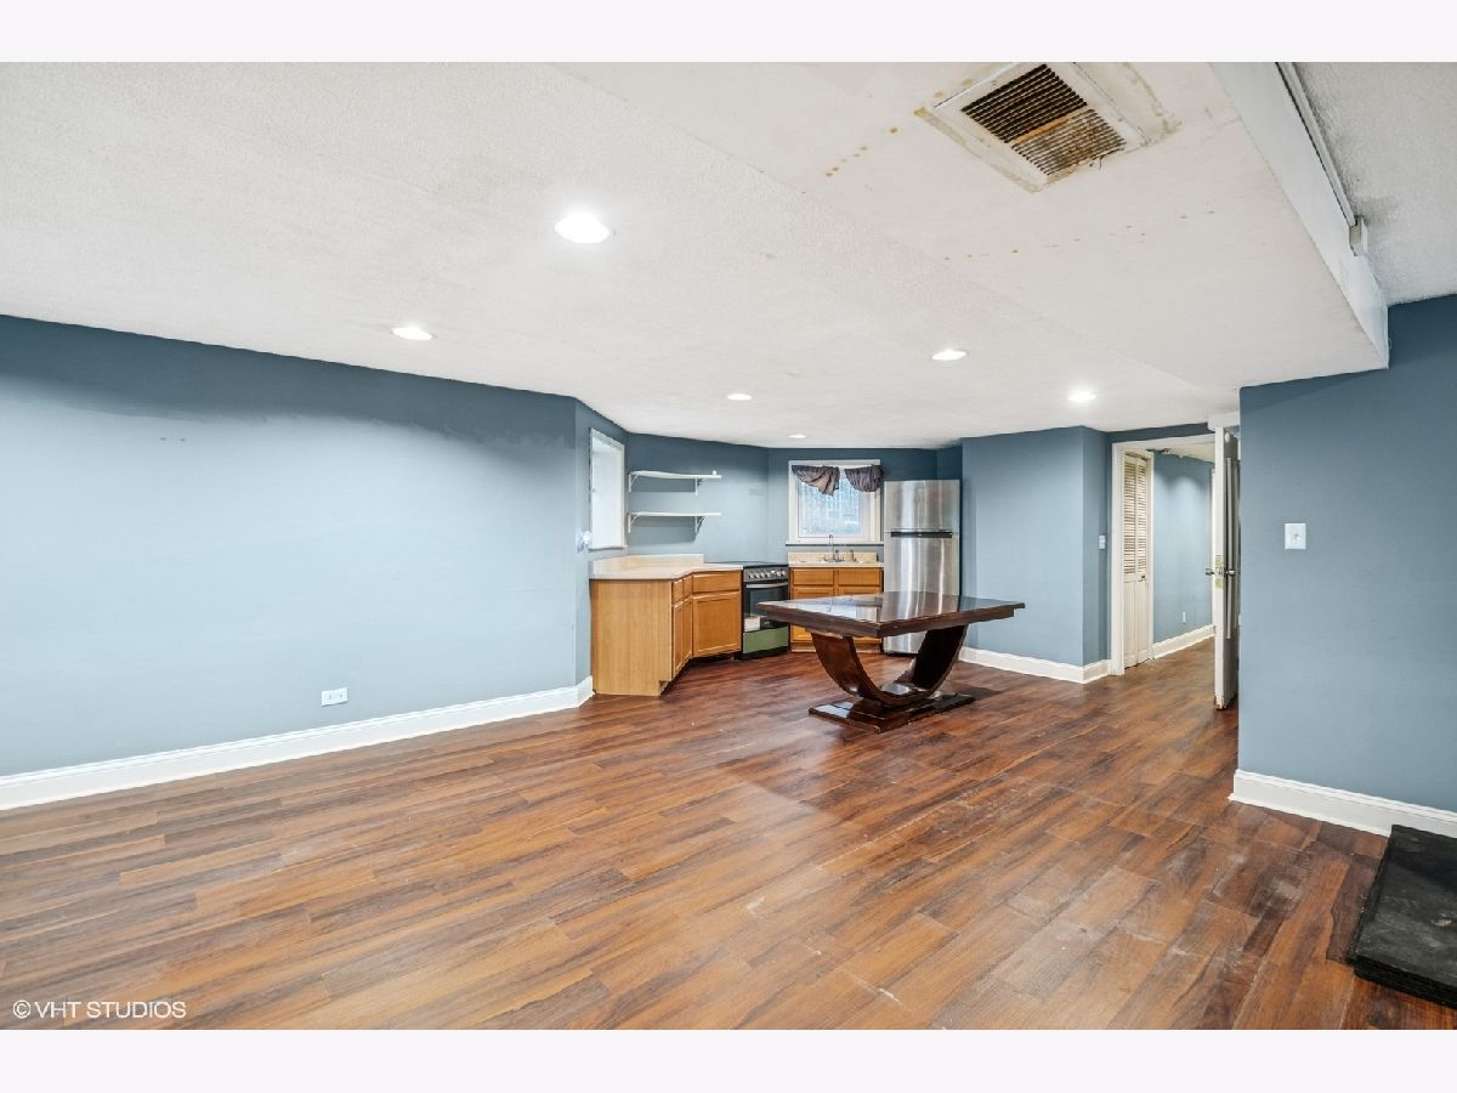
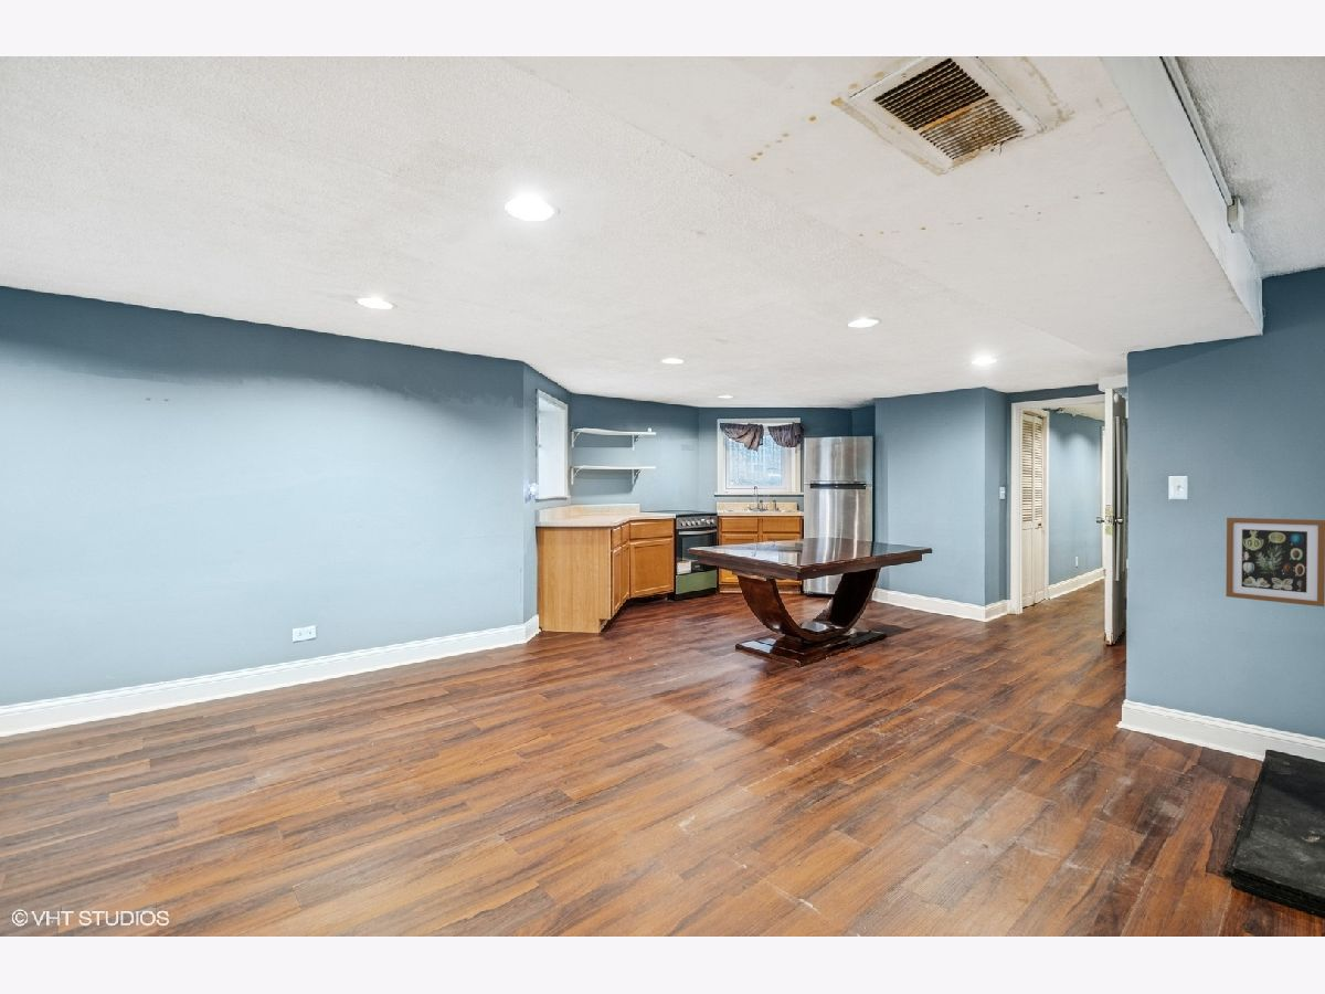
+ wall art [1225,517,1325,607]
